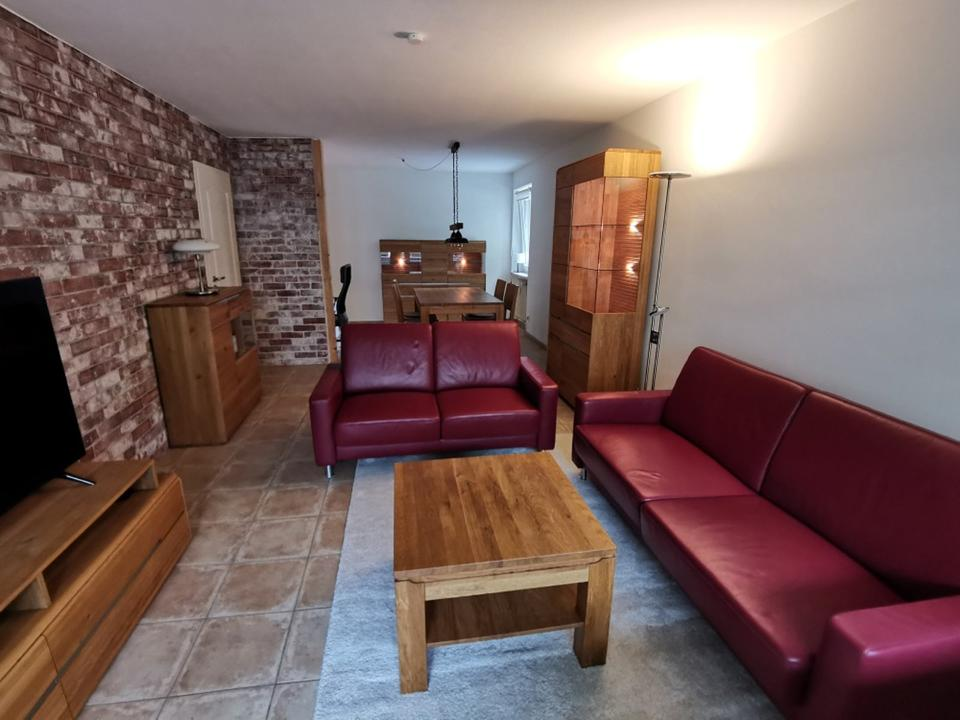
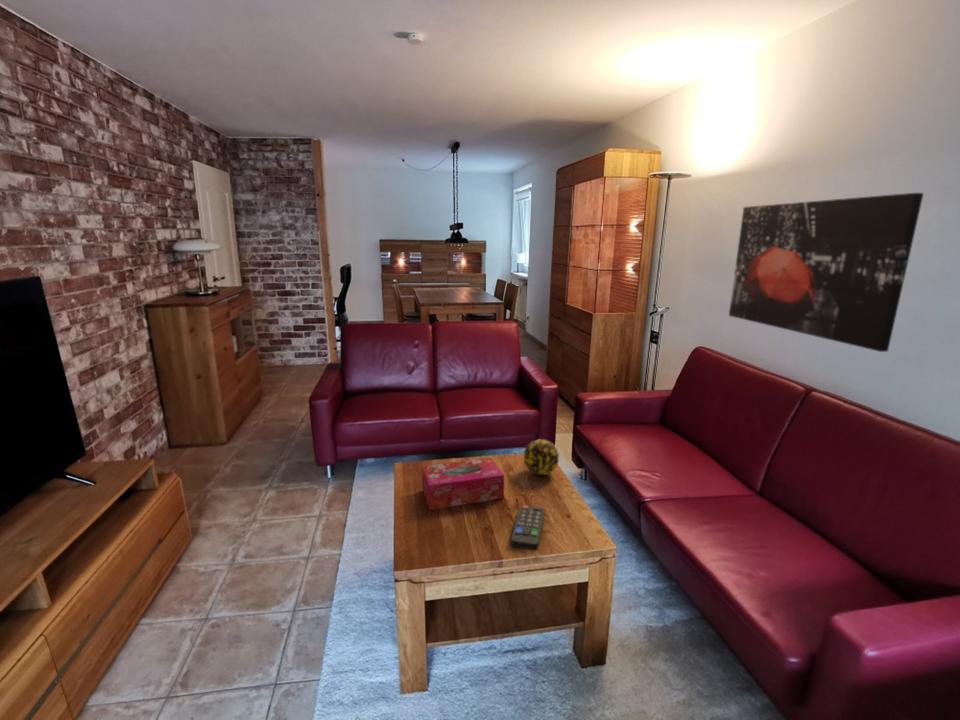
+ decorative ball [523,438,560,476]
+ wall art [728,192,925,353]
+ tissue box [421,457,505,511]
+ remote control [510,504,545,551]
